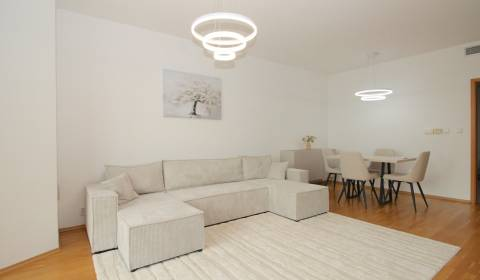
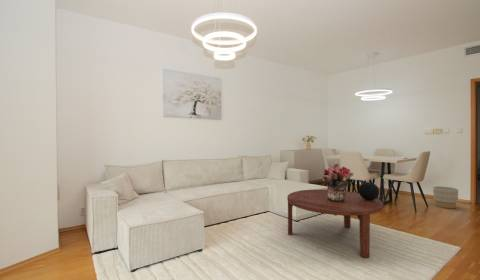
+ bouquet [321,163,354,202]
+ coffee table [286,188,384,259]
+ planter [432,185,459,209]
+ decorative sphere [358,181,380,200]
